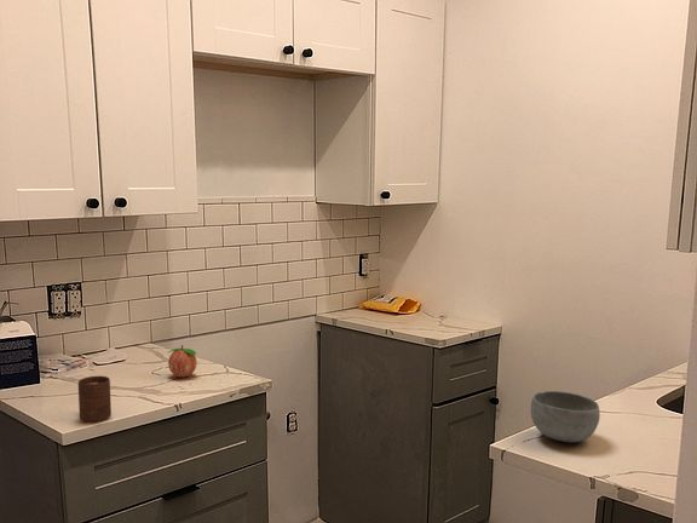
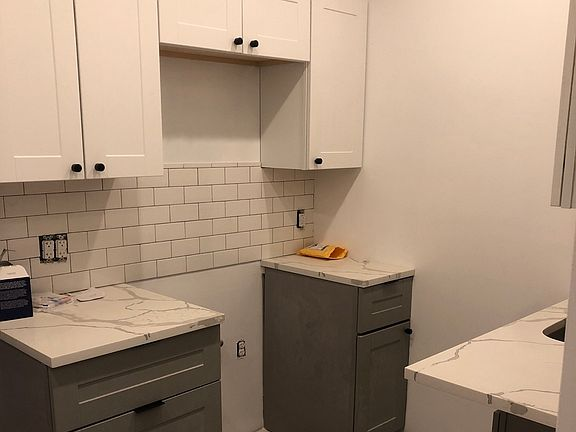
- fruit [166,344,197,379]
- bowl [530,390,601,443]
- cup [77,375,113,423]
